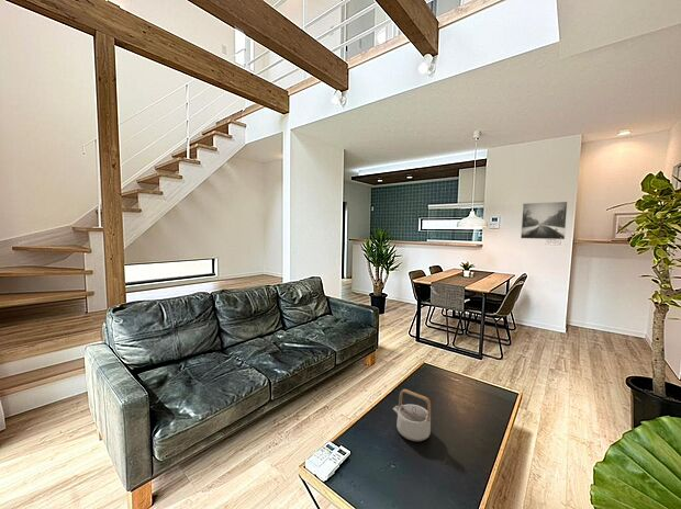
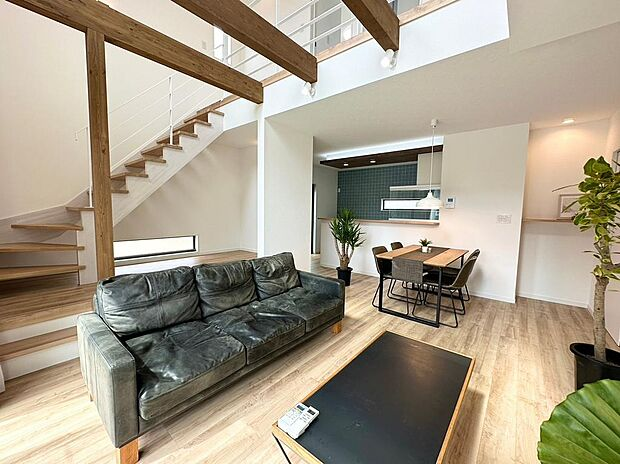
- teapot [392,388,432,442]
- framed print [520,201,569,240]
